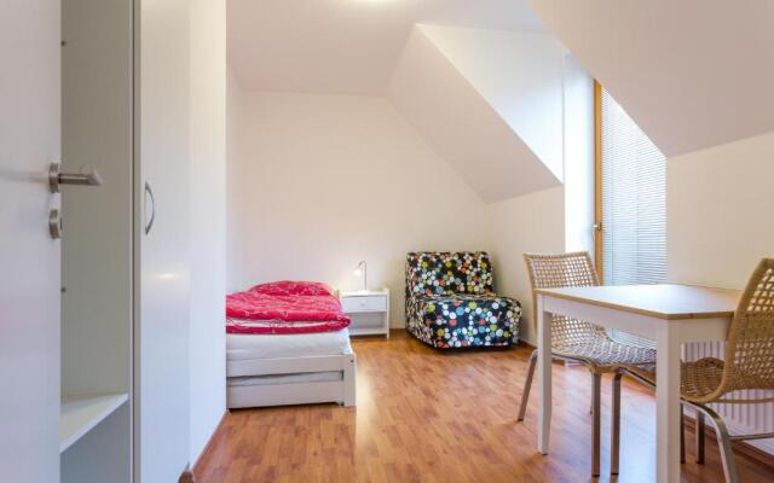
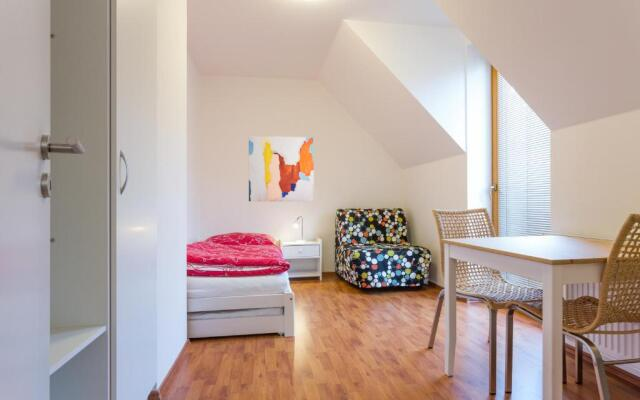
+ wall art [248,135,315,202]
